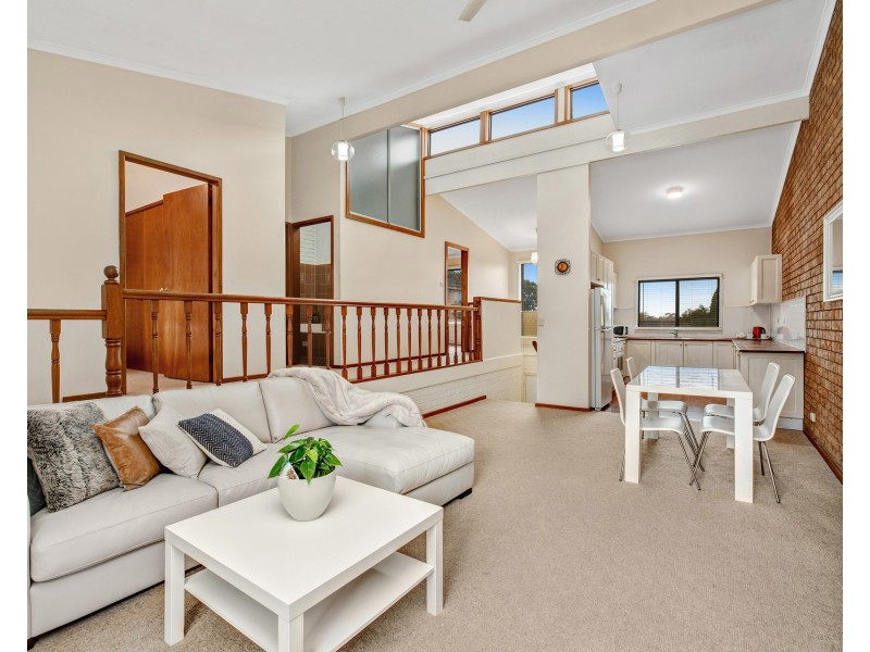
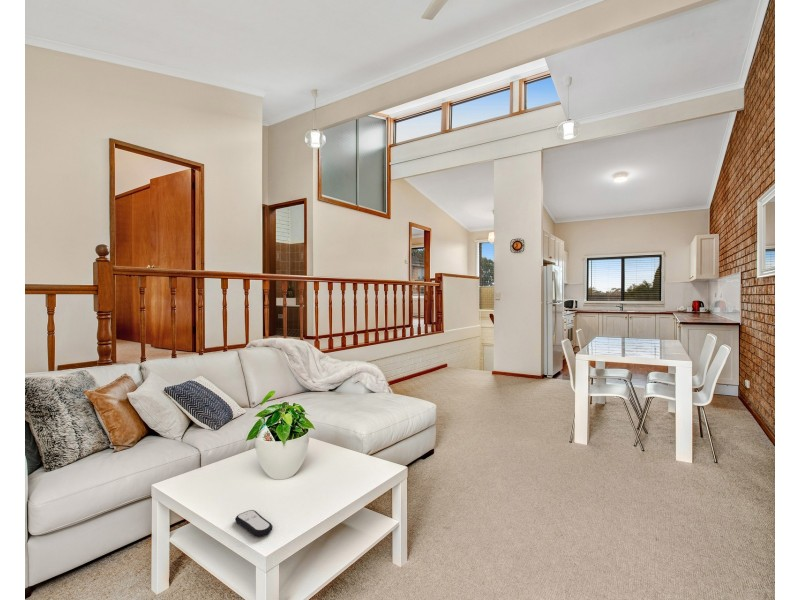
+ remote control [234,509,274,537]
